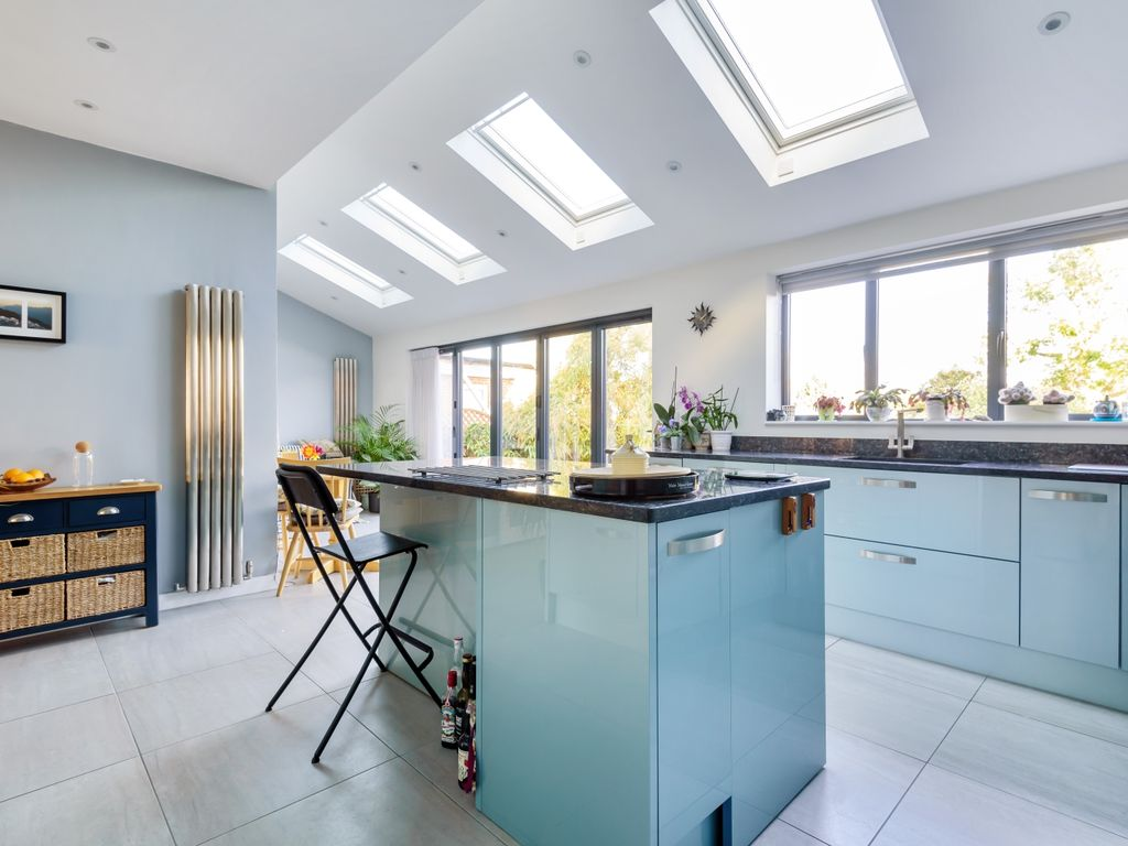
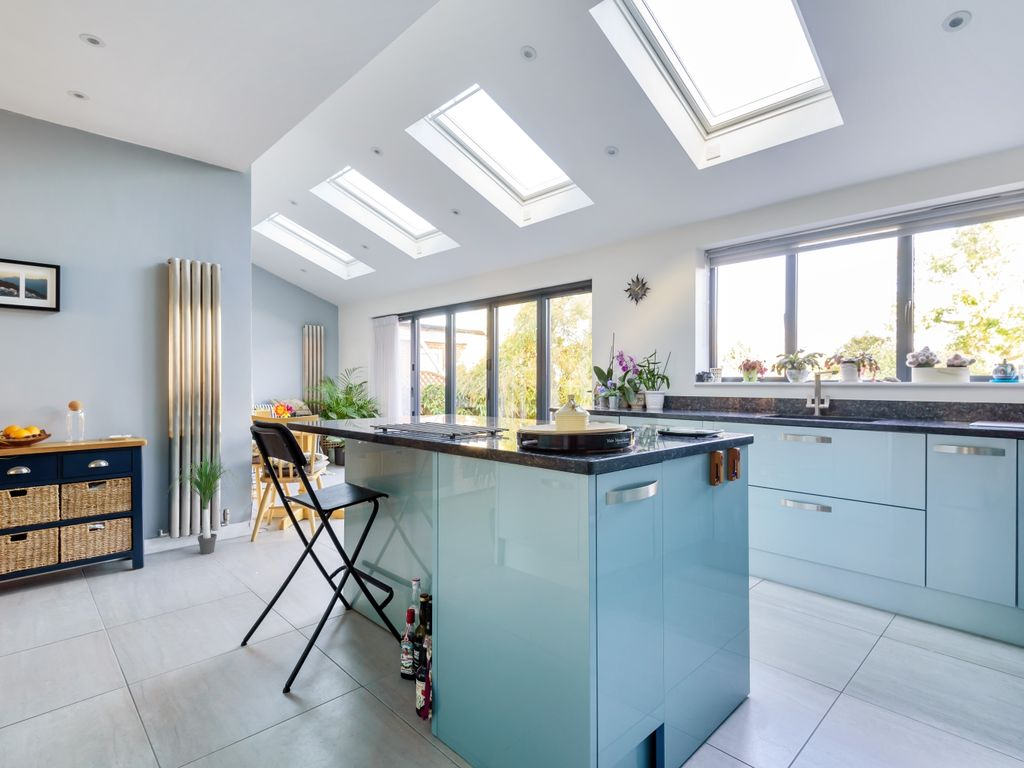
+ potted plant [165,450,243,555]
